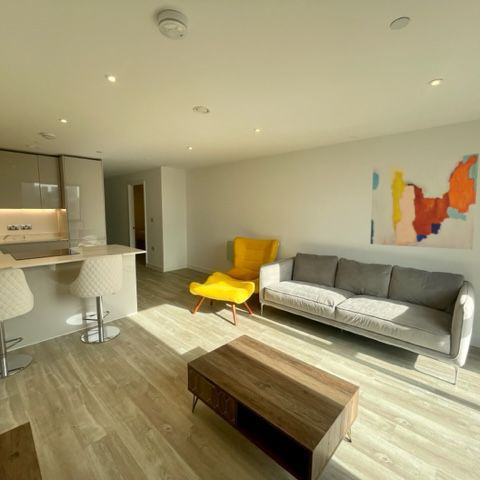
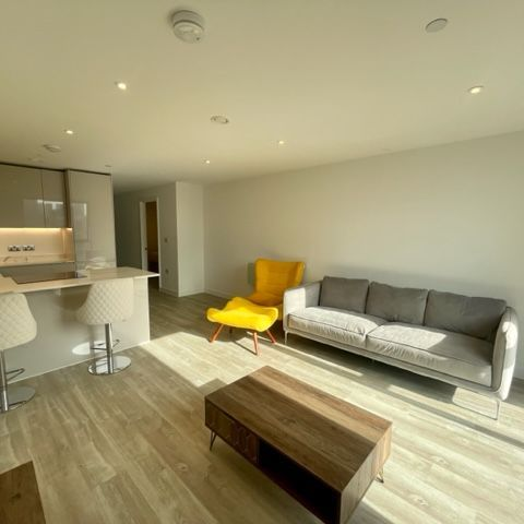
- wall art [369,153,480,251]
